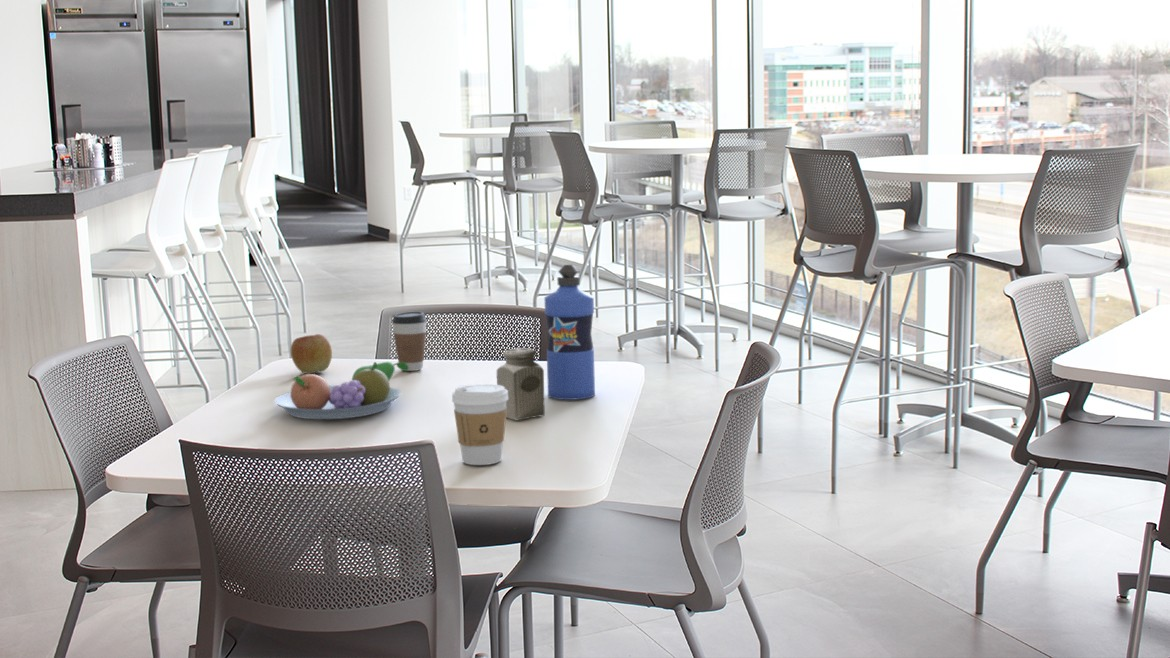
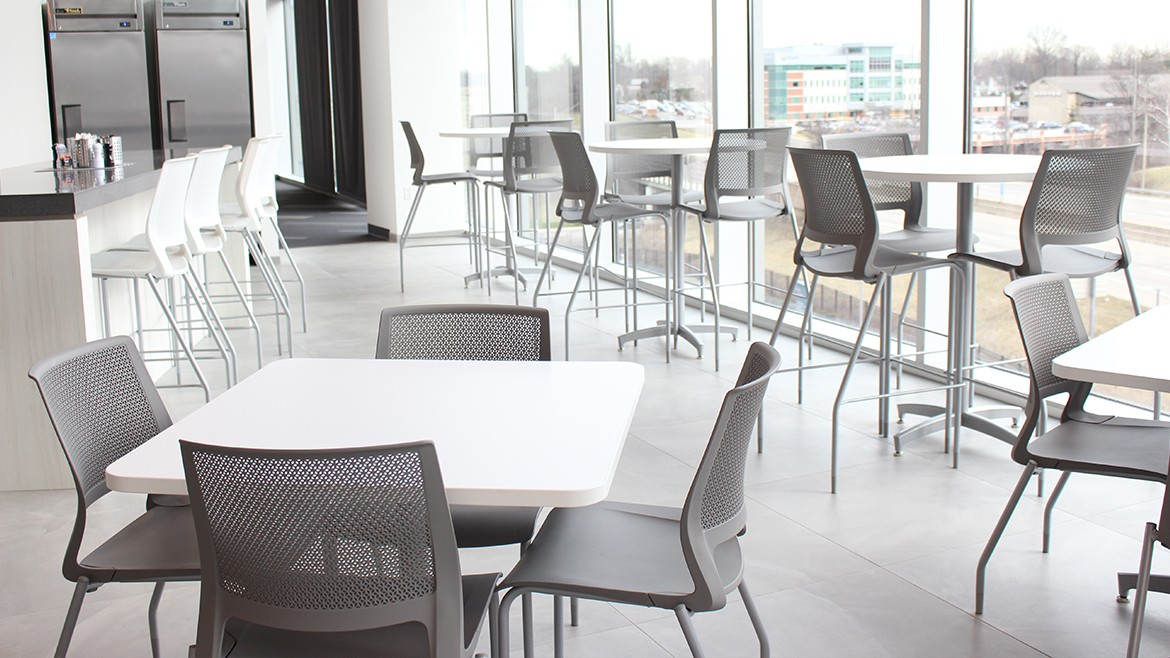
- fruit bowl [273,361,408,420]
- coffee cup [391,311,428,372]
- water bottle [543,264,596,401]
- apple [290,333,333,375]
- salt shaker [496,347,546,421]
- coffee cup [451,383,508,466]
